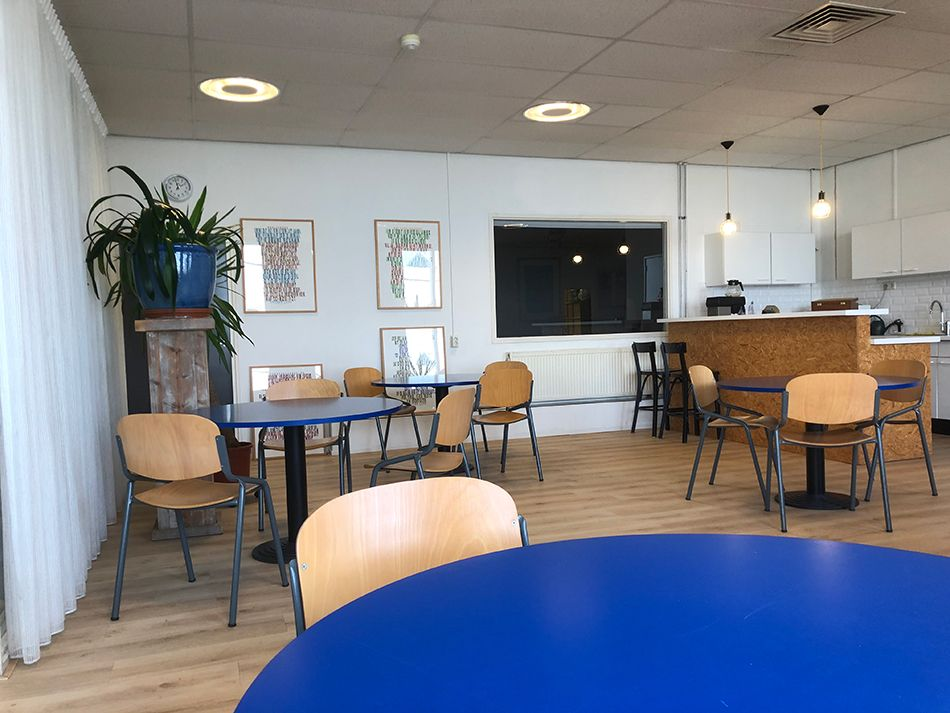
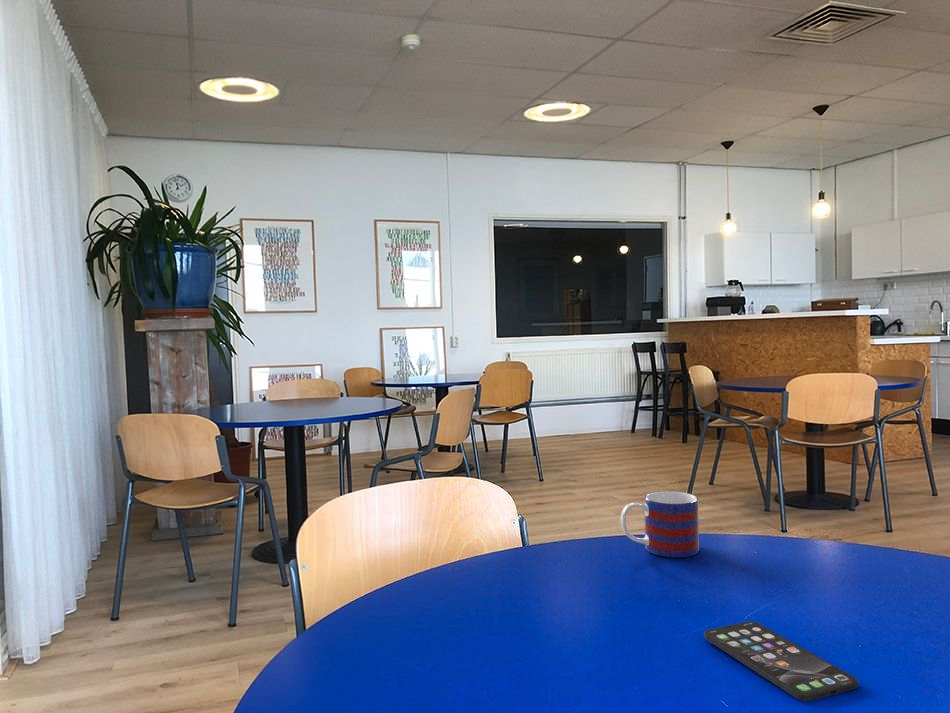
+ smartphone [703,620,859,702]
+ mug [620,490,700,558]
